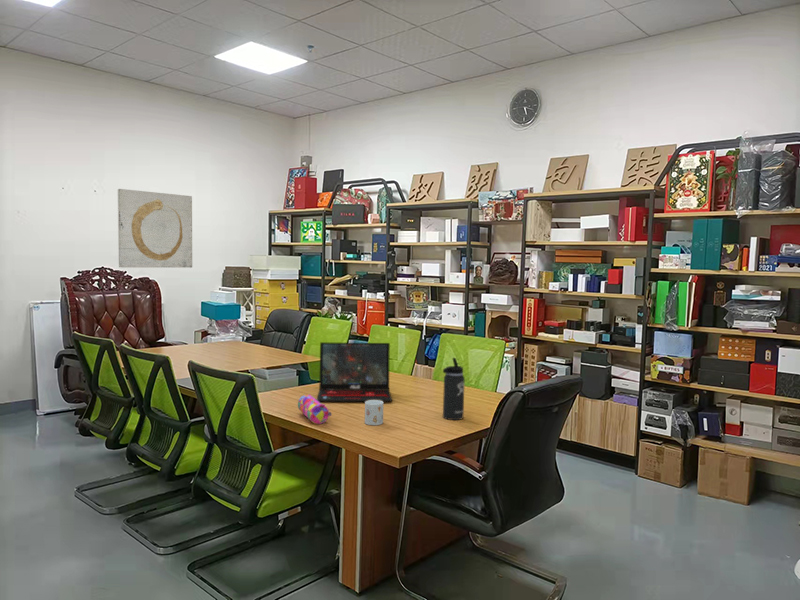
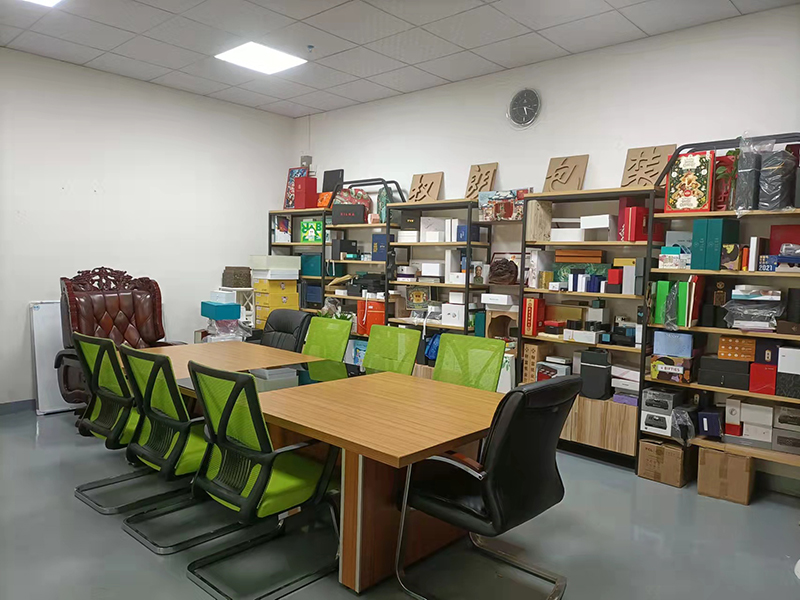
- wall art [117,188,193,269]
- mug [364,400,384,426]
- laptop [316,341,393,403]
- thermos bottle [442,357,466,421]
- pencil case [297,394,332,425]
